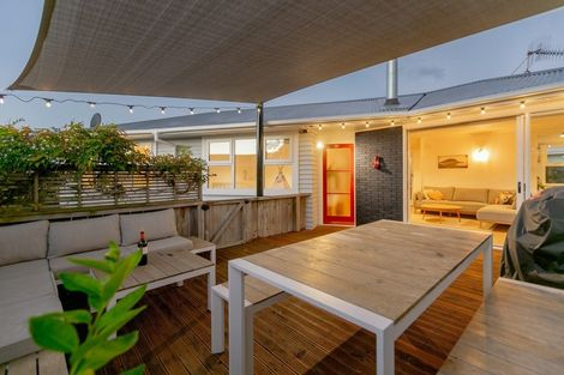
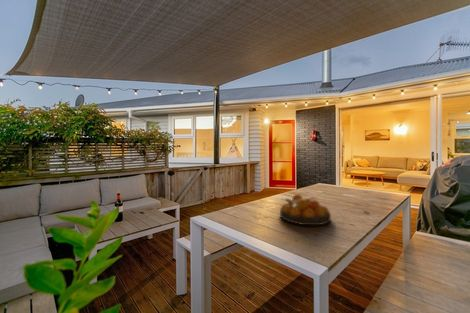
+ fruit bowl [279,193,332,226]
